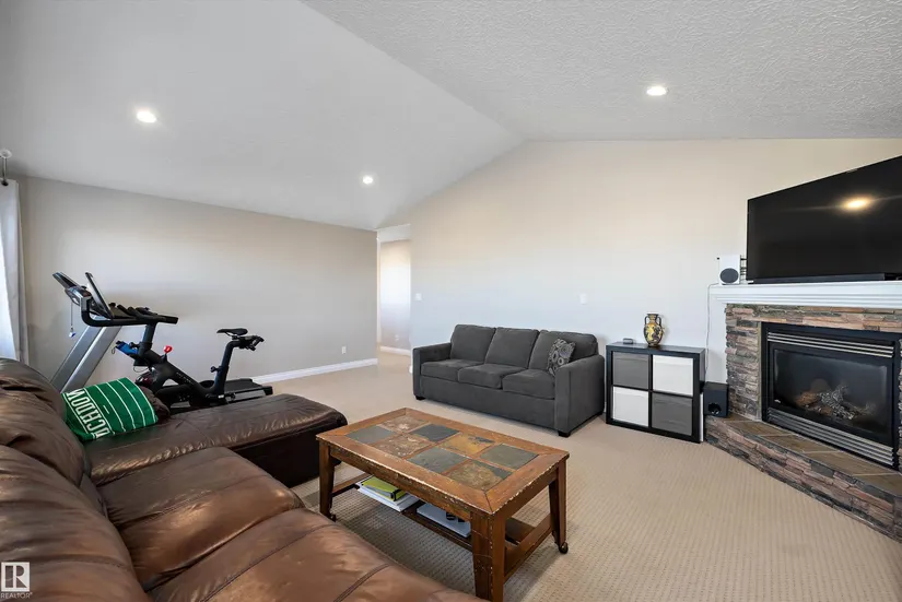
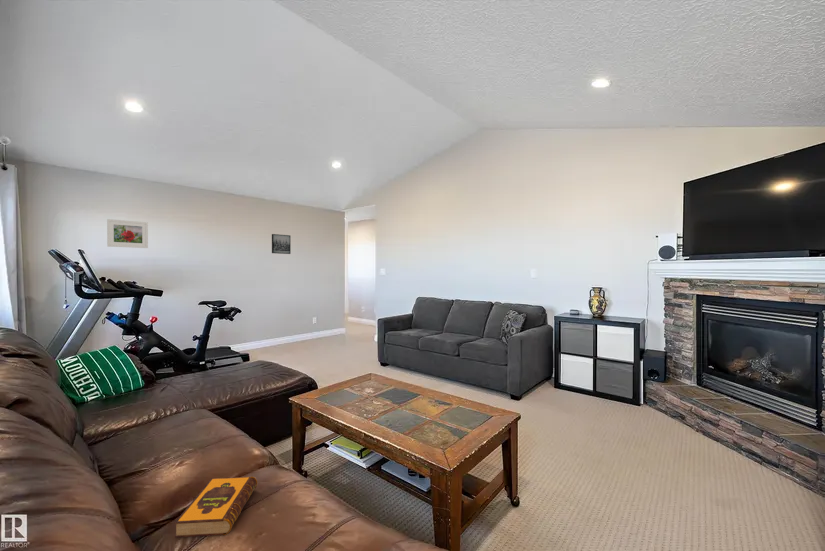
+ hardback book [174,475,258,539]
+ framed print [106,218,149,249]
+ wall art [271,233,292,255]
